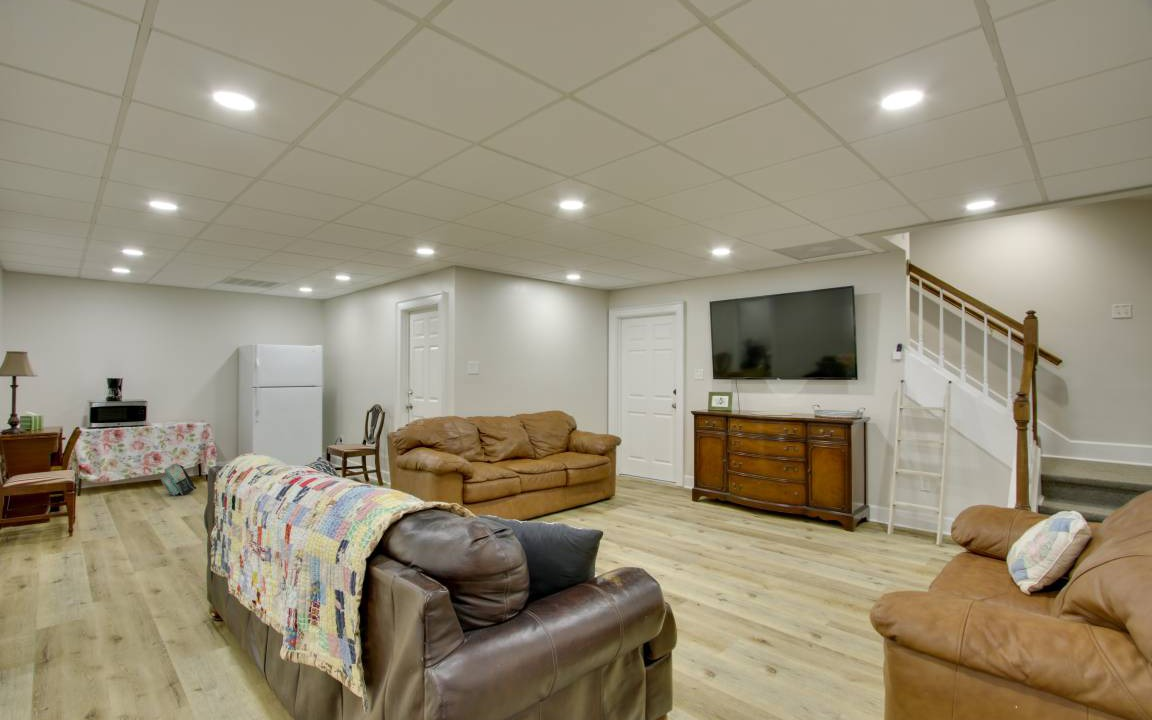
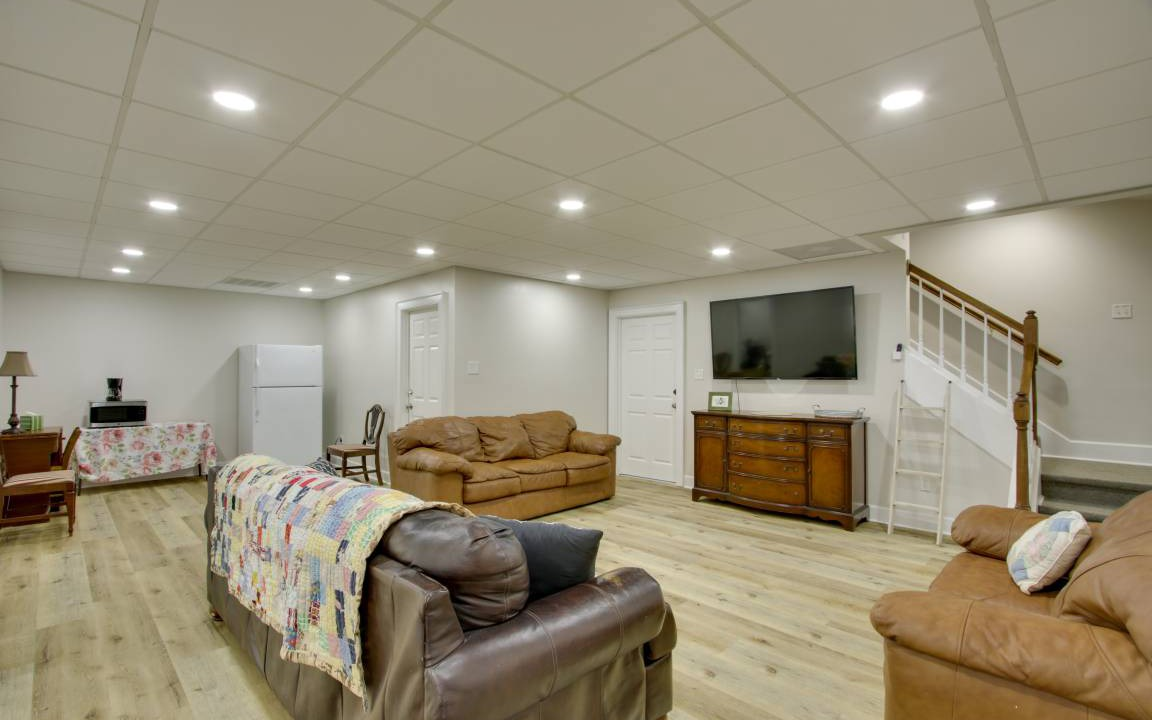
- backpack [160,463,197,497]
